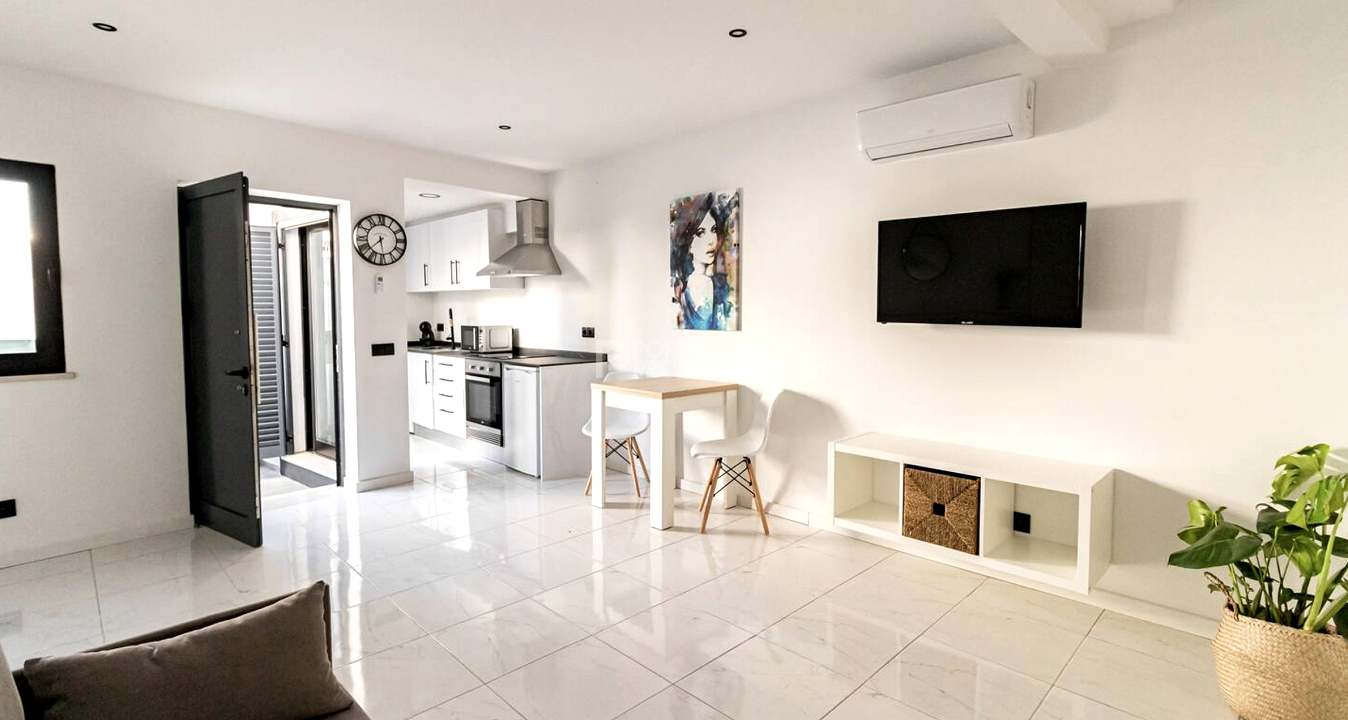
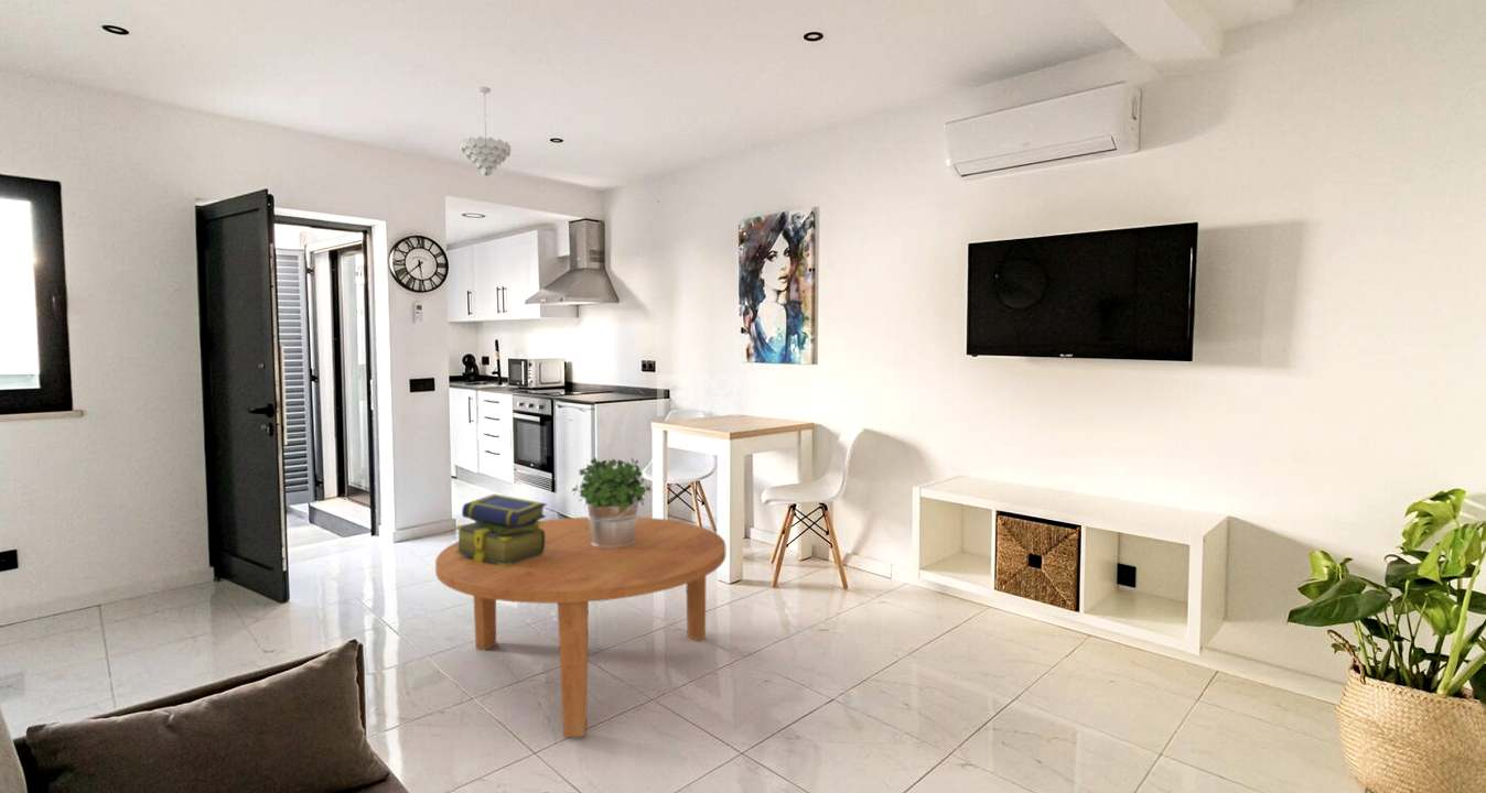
+ pendant light [460,86,512,177]
+ stack of books [454,493,548,567]
+ potted plant [571,456,653,548]
+ coffee table [434,515,726,739]
